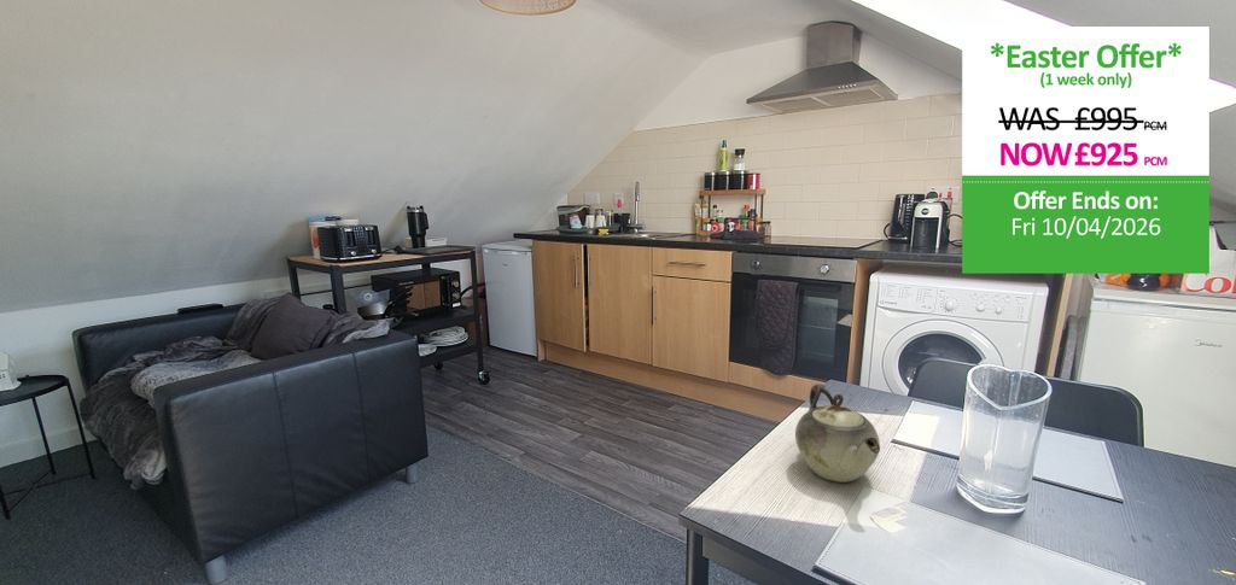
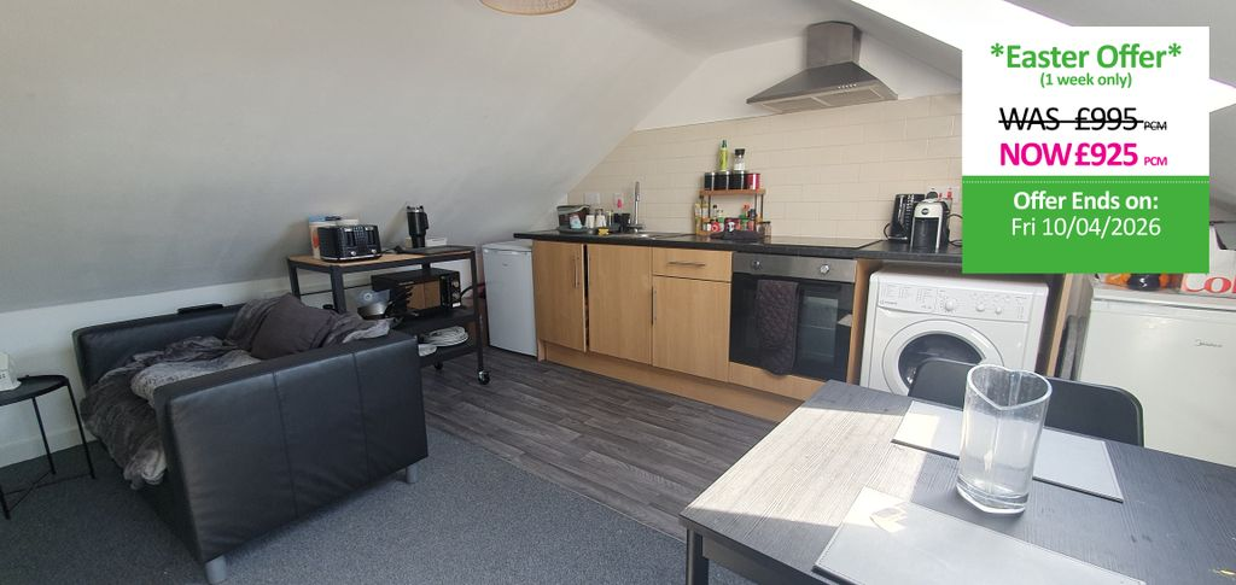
- teapot [794,384,881,484]
